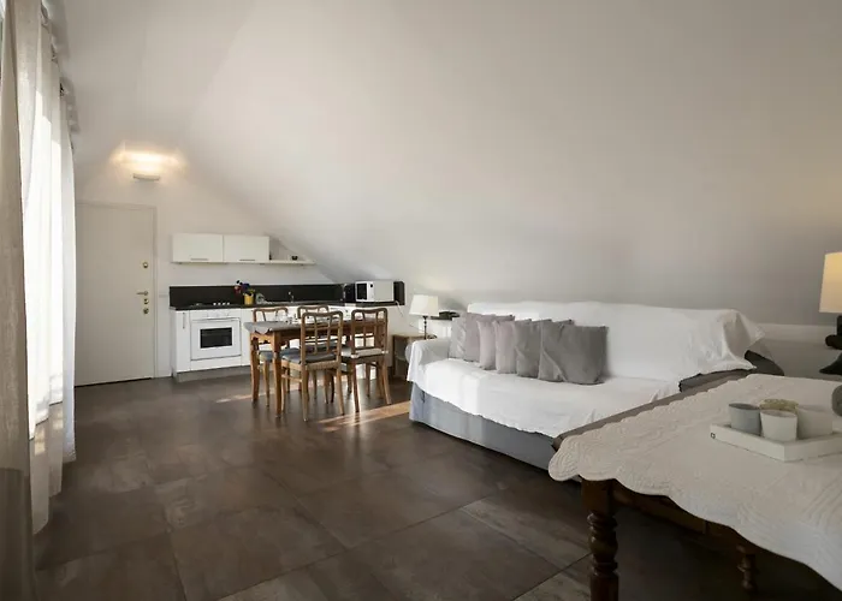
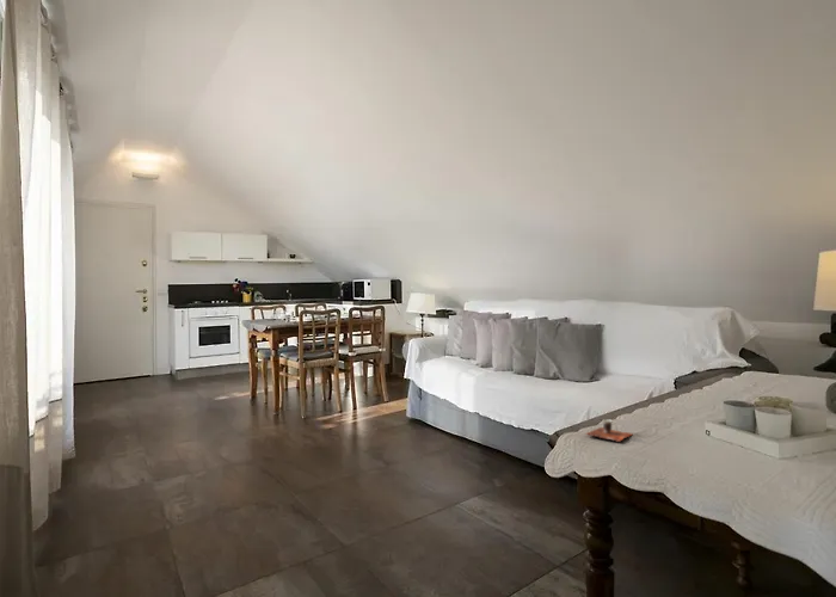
+ cup [584,418,634,443]
